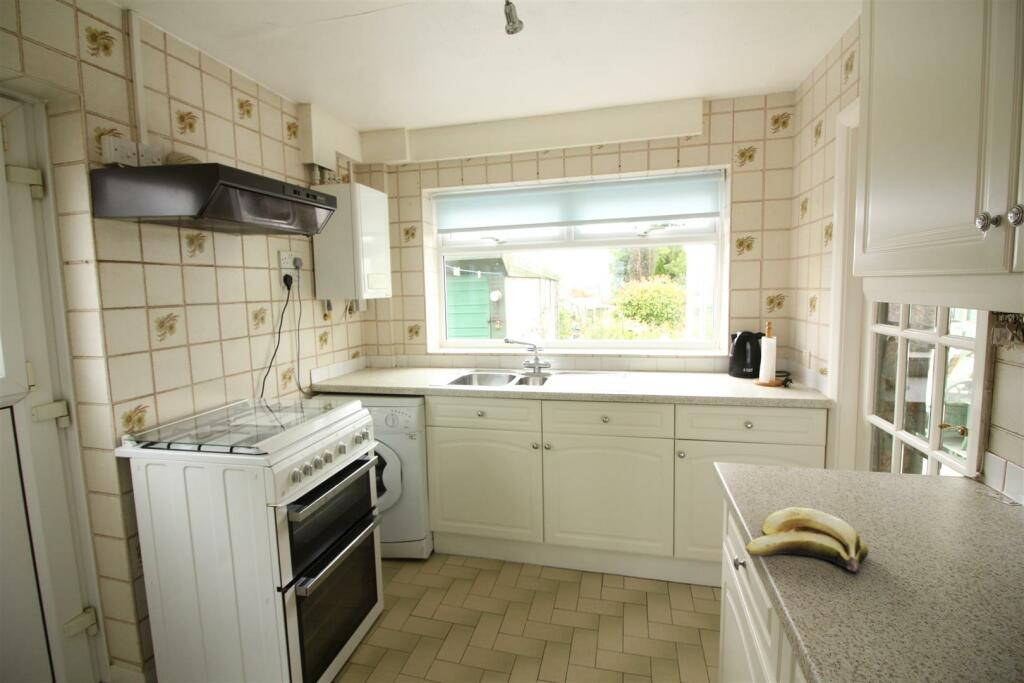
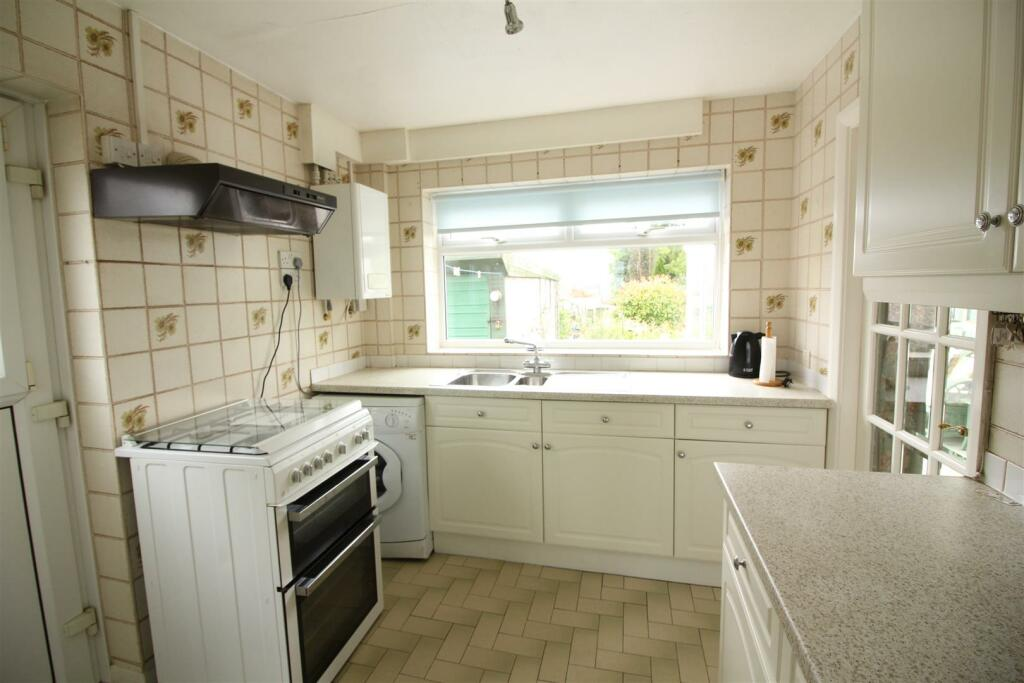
- banana [744,506,869,574]
